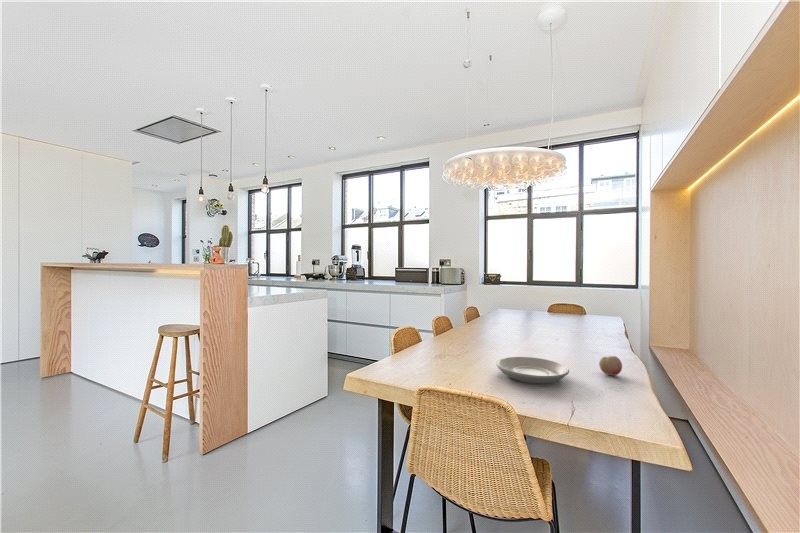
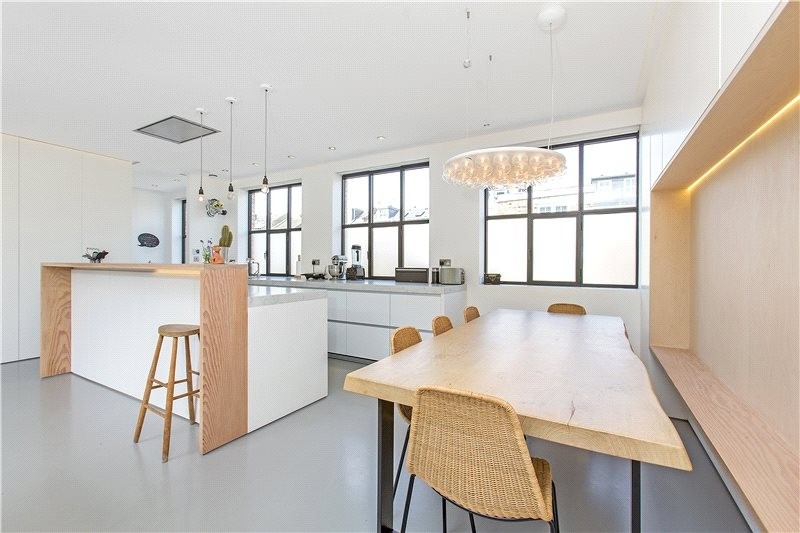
- plate [495,356,570,385]
- fruit [598,355,623,377]
